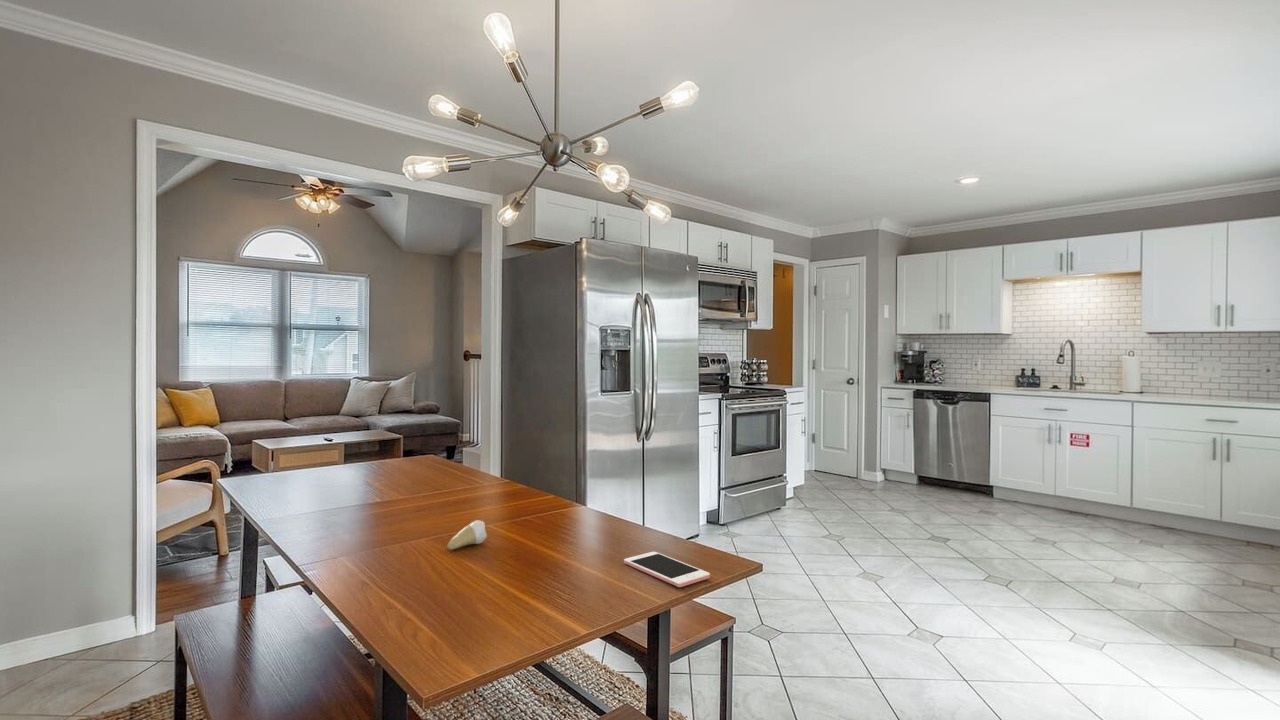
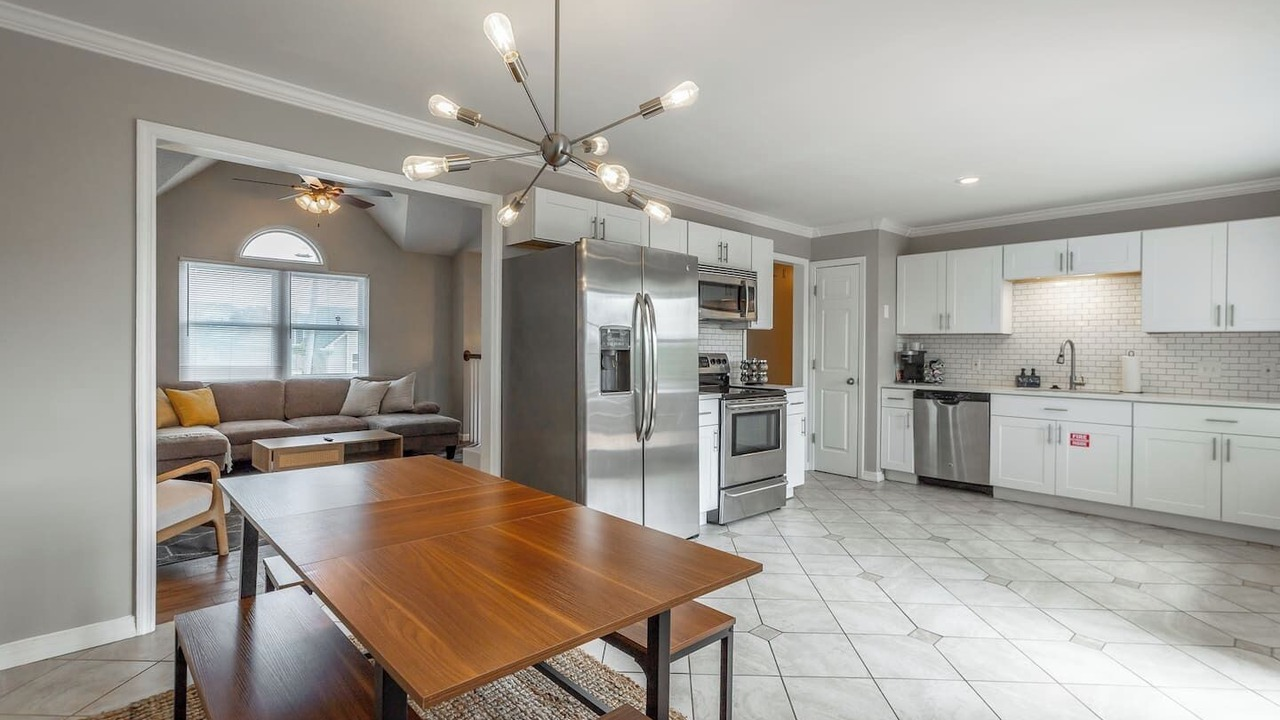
- cell phone [623,551,711,588]
- tooth [446,519,488,551]
